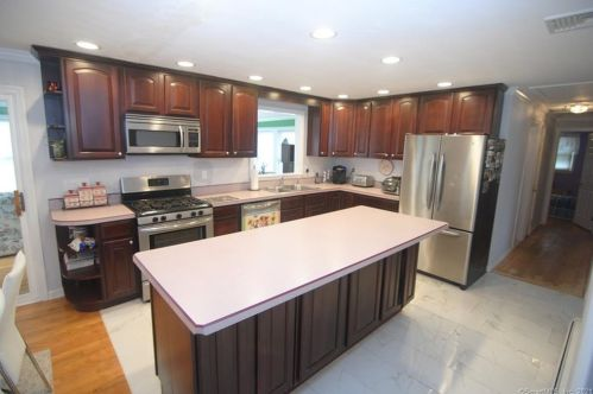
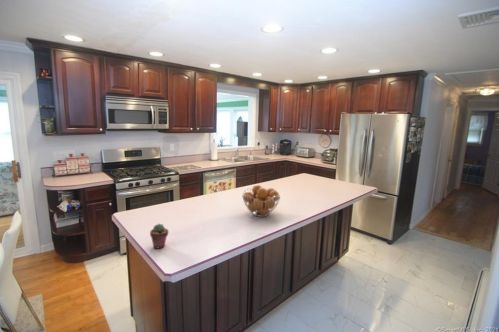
+ fruit basket [241,184,281,218]
+ potted succulent [149,223,170,250]
